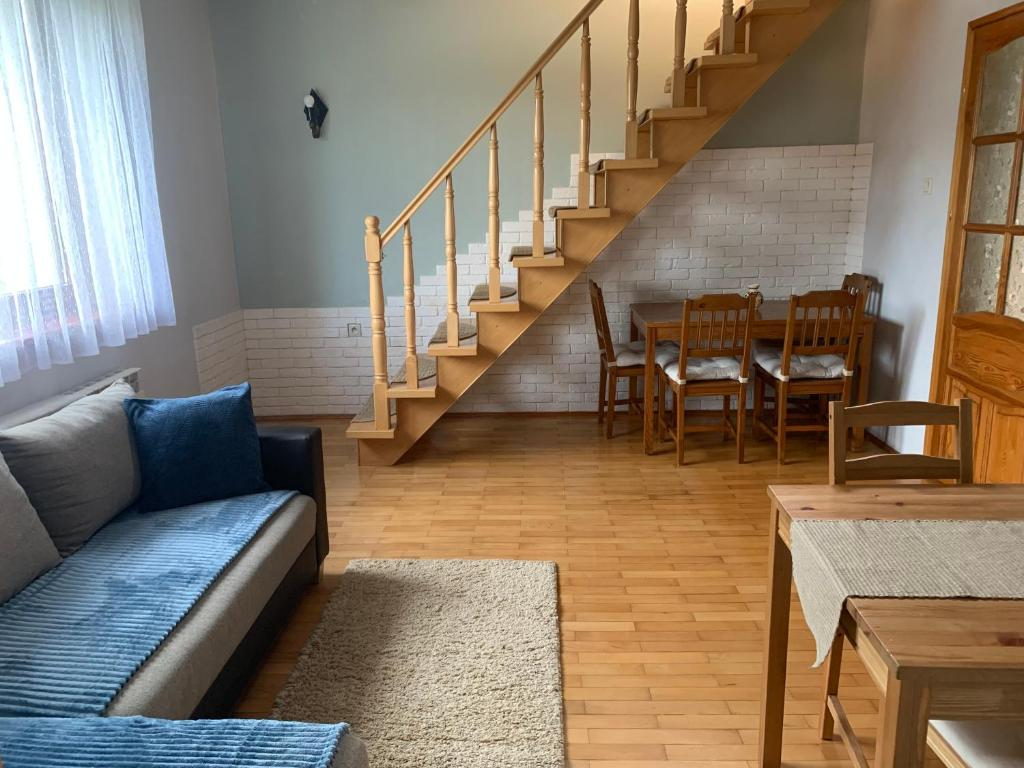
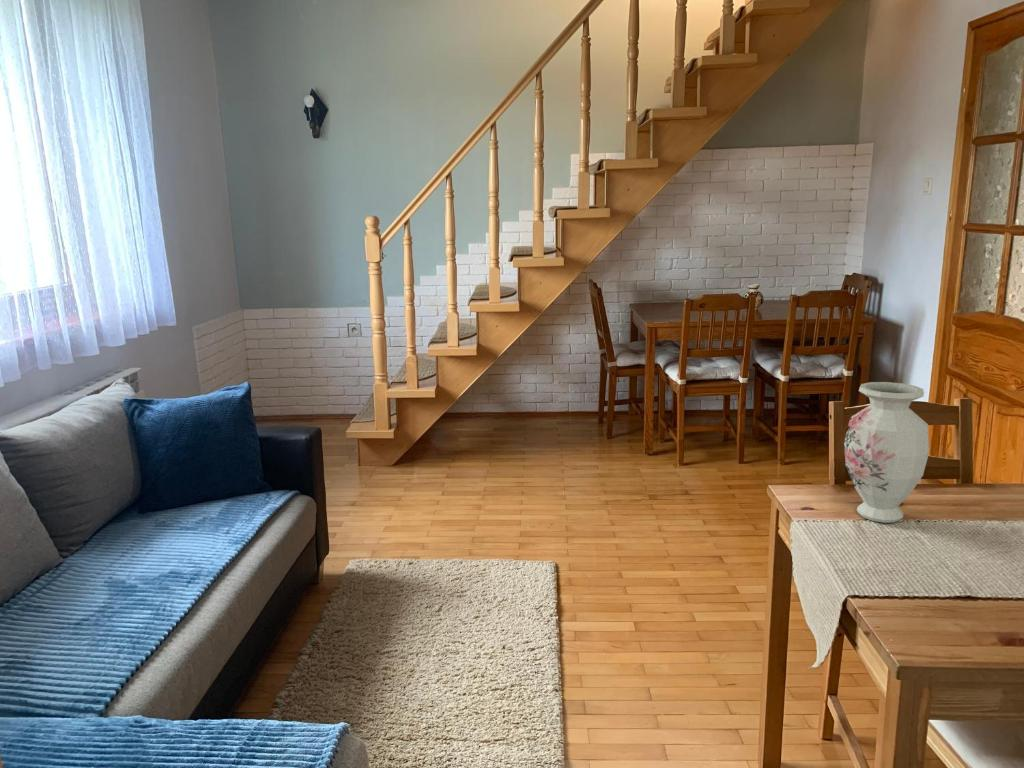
+ vase [843,381,930,524]
